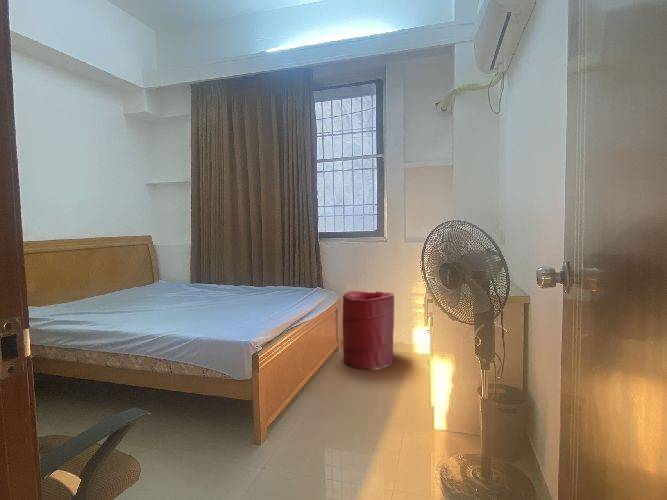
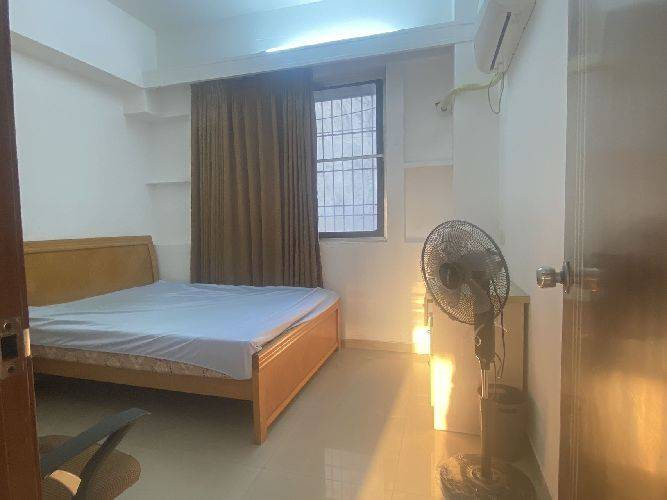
- laundry hamper [342,290,395,371]
